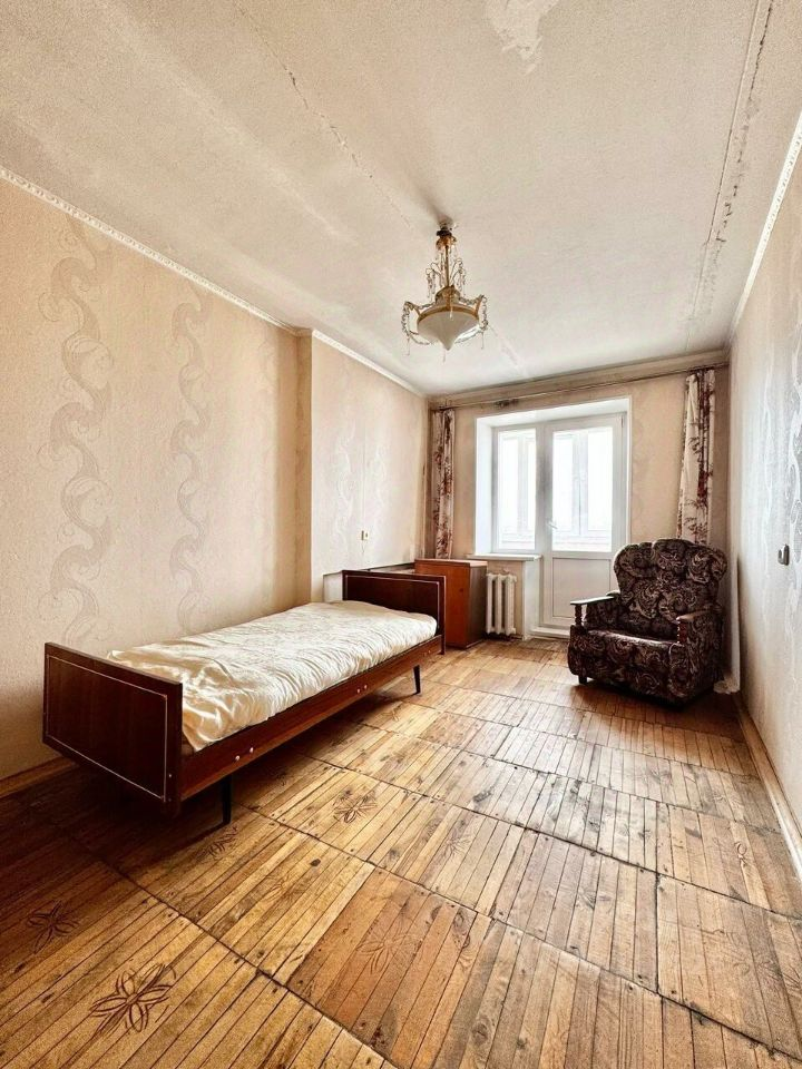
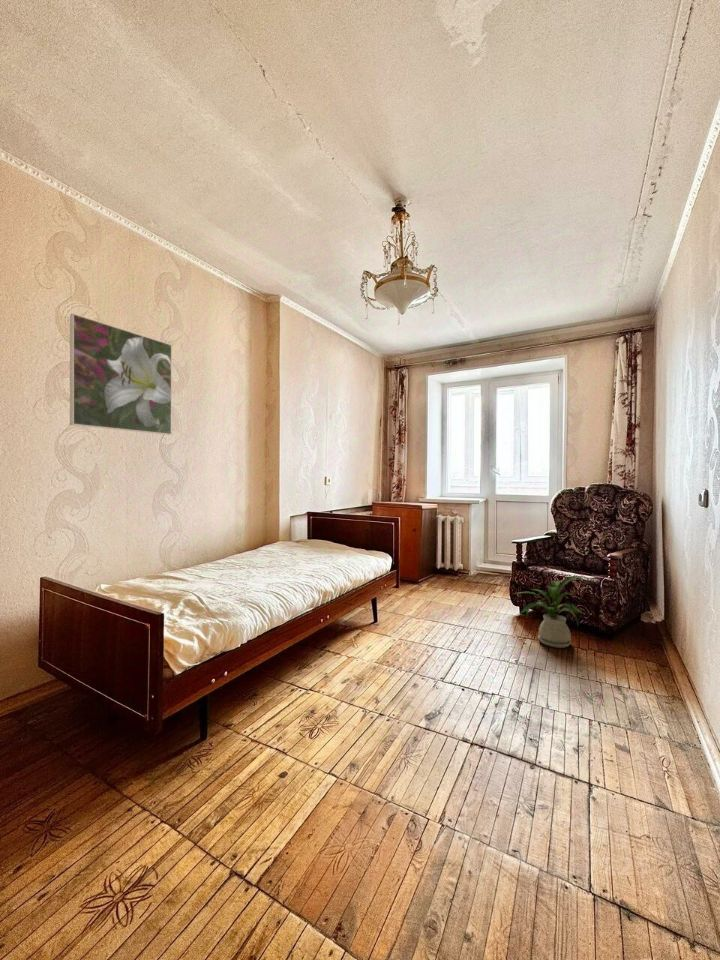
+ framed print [69,313,173,436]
+ house plant [513,575,584,649]
